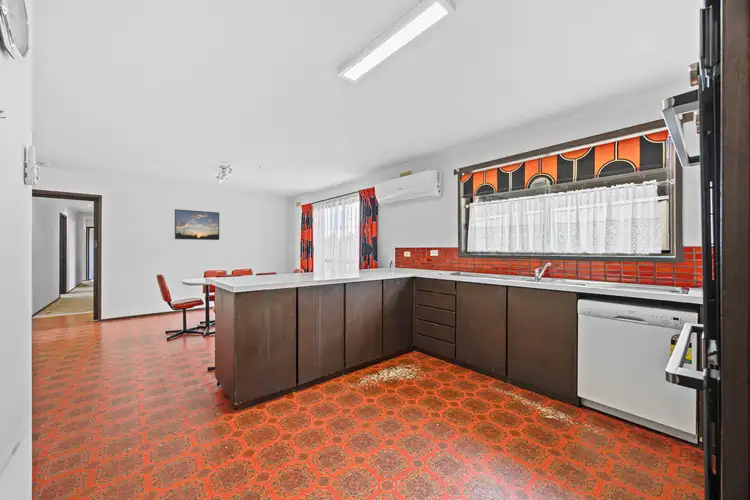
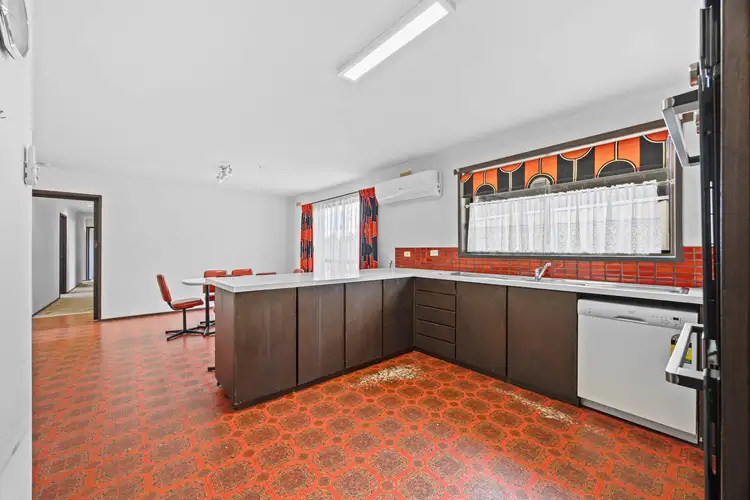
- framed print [174,208,220,241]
